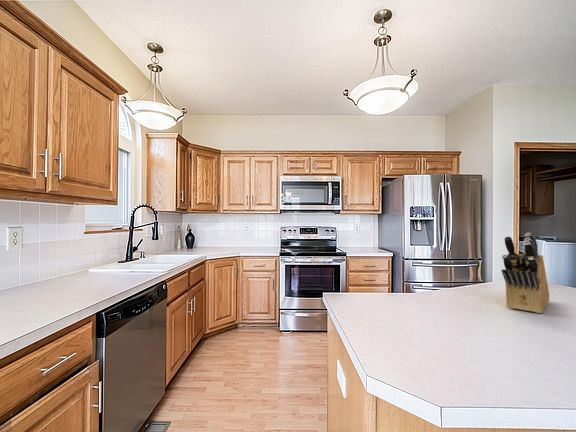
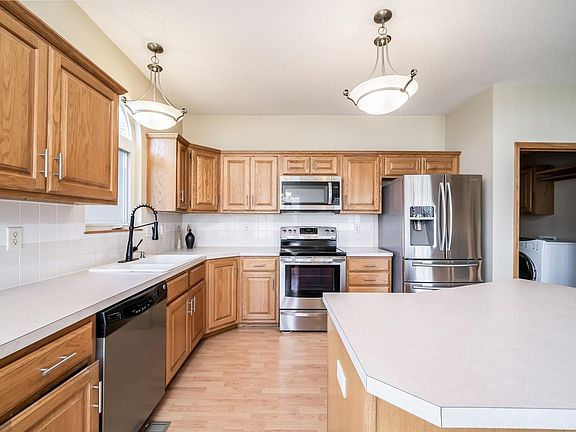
- knife block [501,232,550,314]
